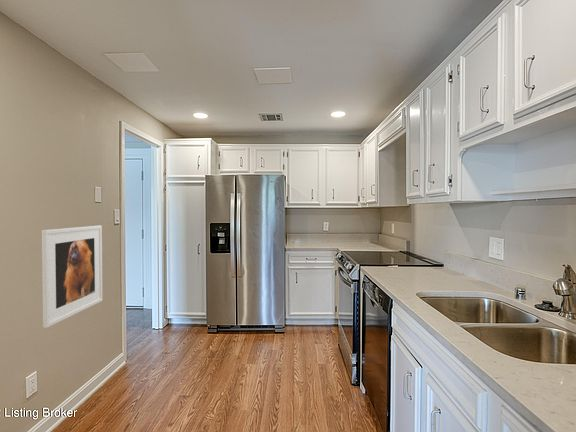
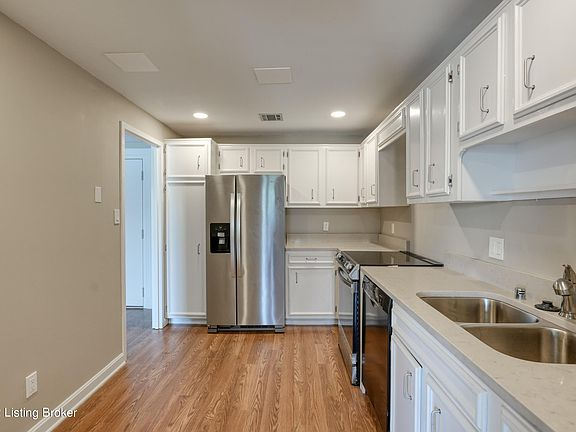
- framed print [41,224,104,329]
